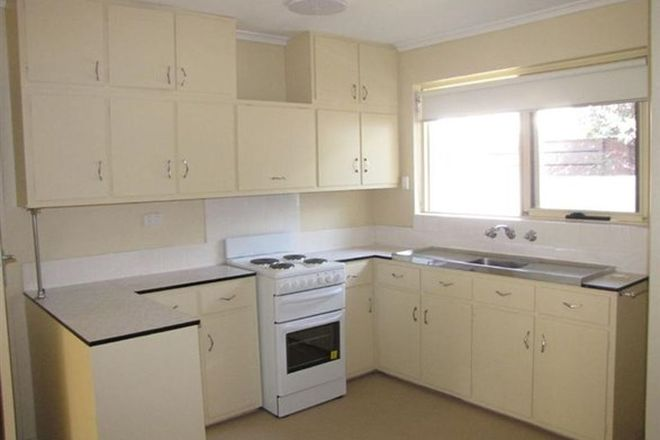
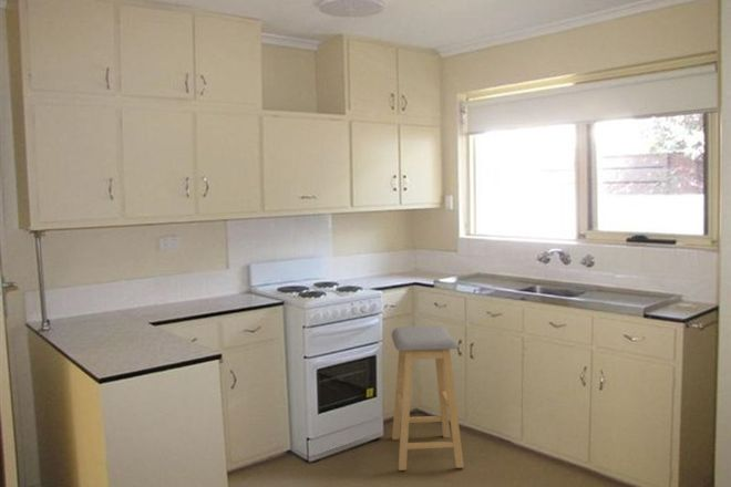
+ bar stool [391,325,465,472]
